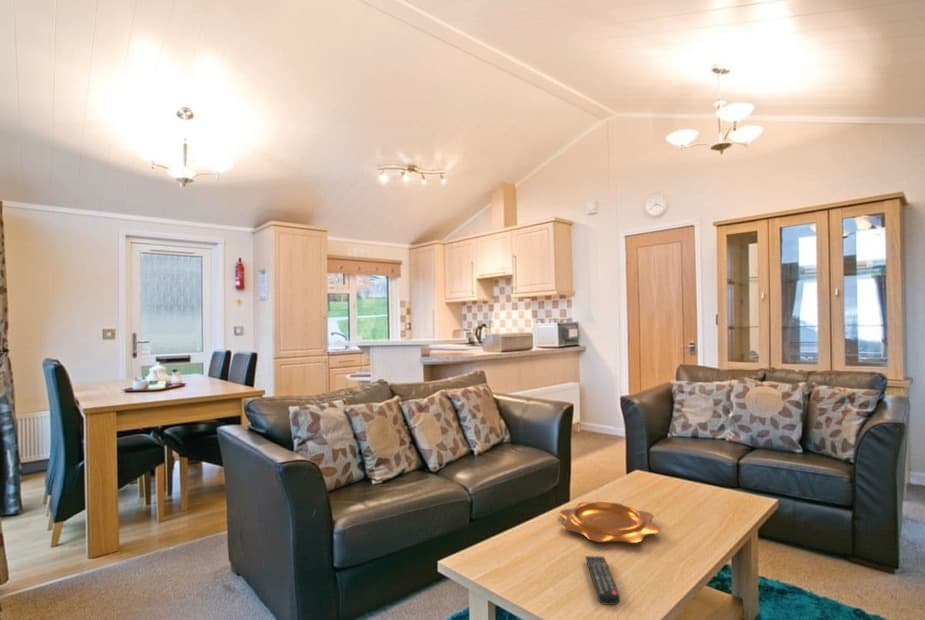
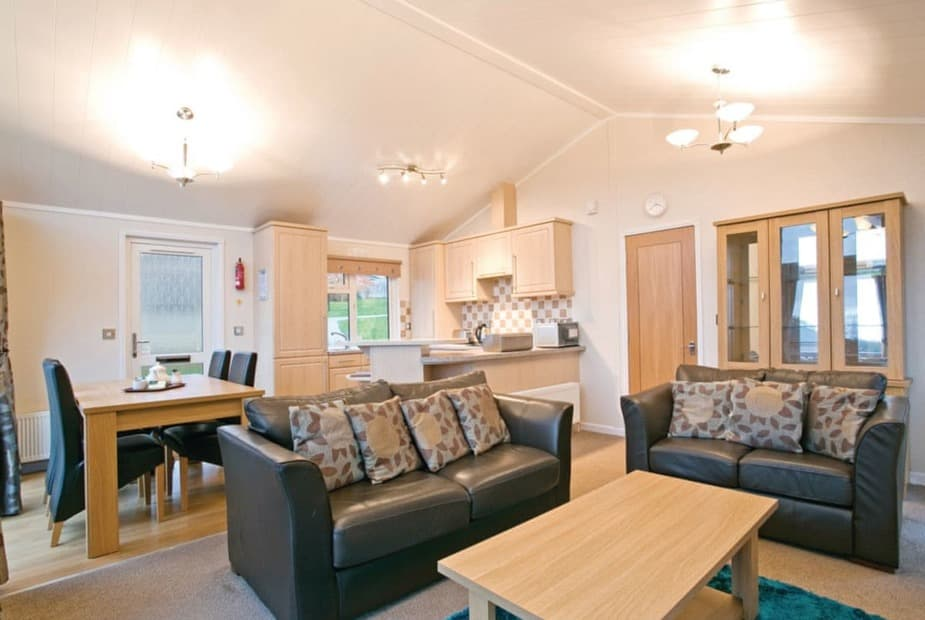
- decorative bowl [558,501,662,544]
- remote control [584,555,621,606]
